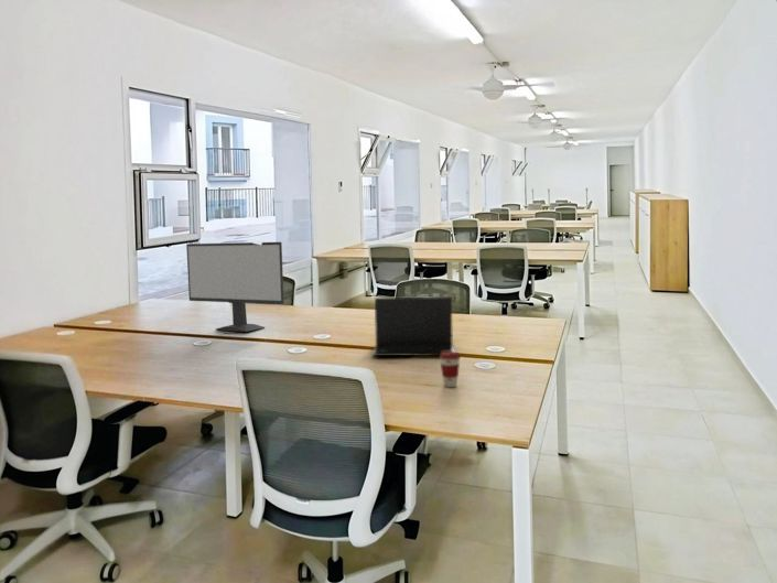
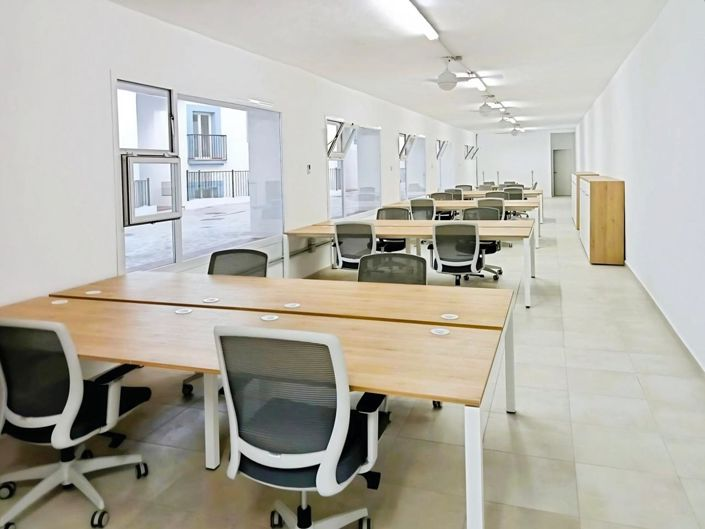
- laptop [371,295,456,357]
- coffee cup [439,350,462,388]
- computer monitor [185,241,285,333]
